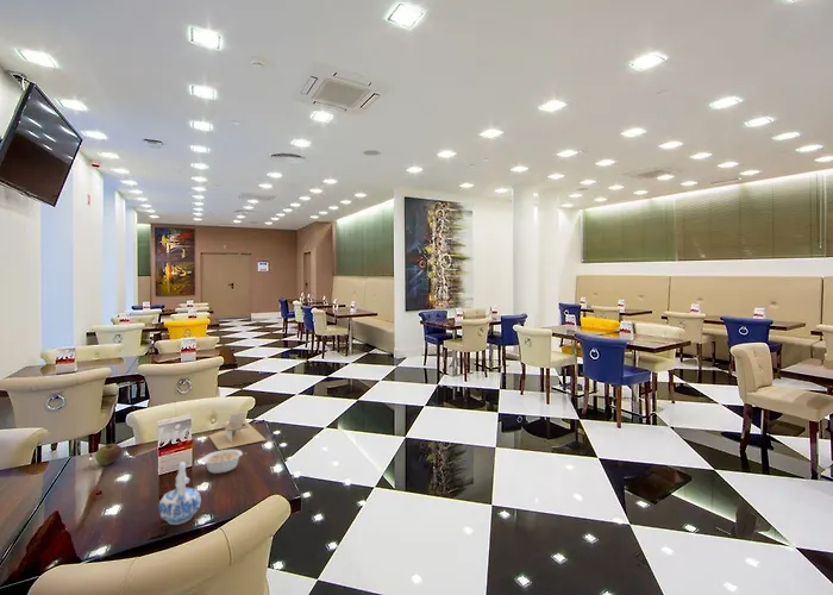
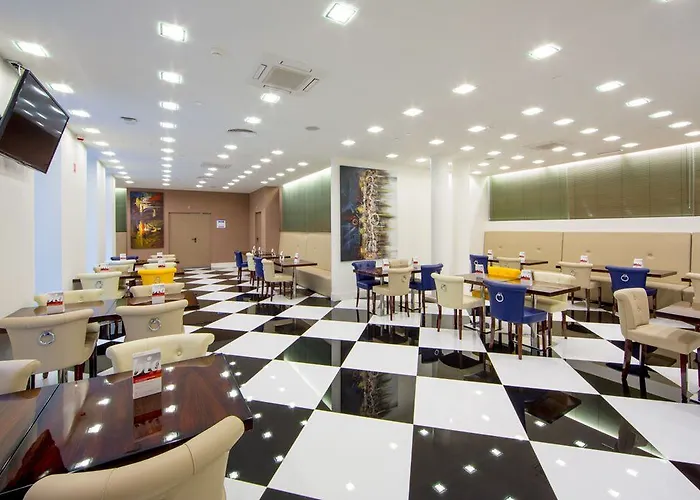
- apple [94,443,123,466]
- legume [201,449,246,475]
- napkin holder [208,411,268,451]
- ceramic pitcher [157,461,202,526]
